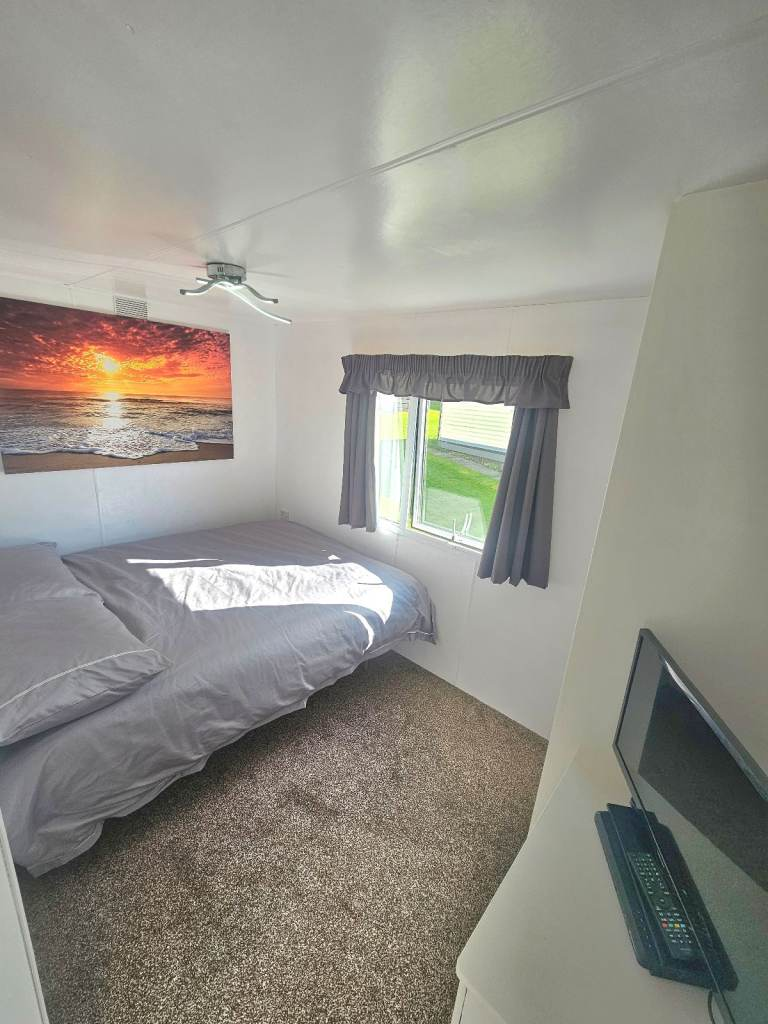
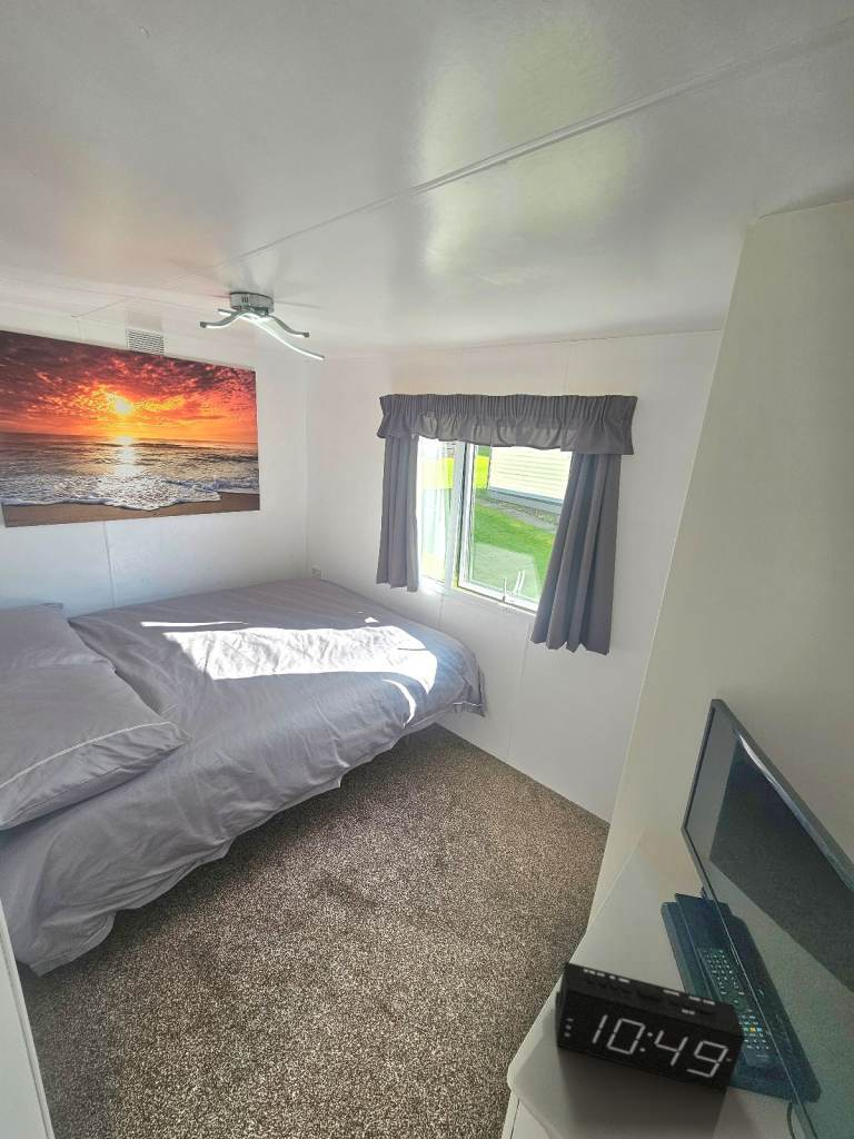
+ alarm clock [554,960,746,1095]
